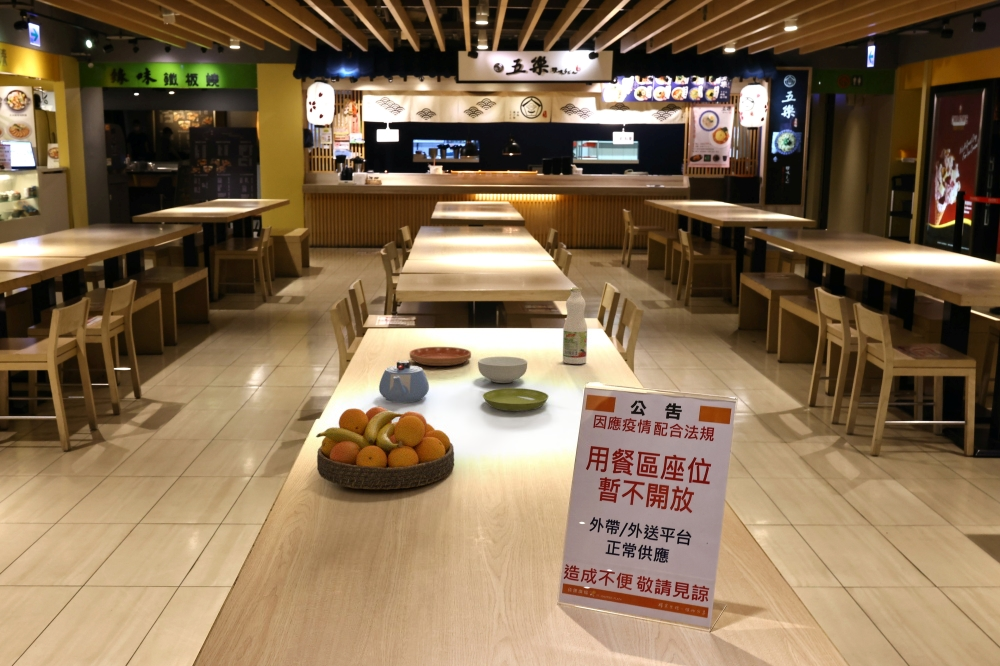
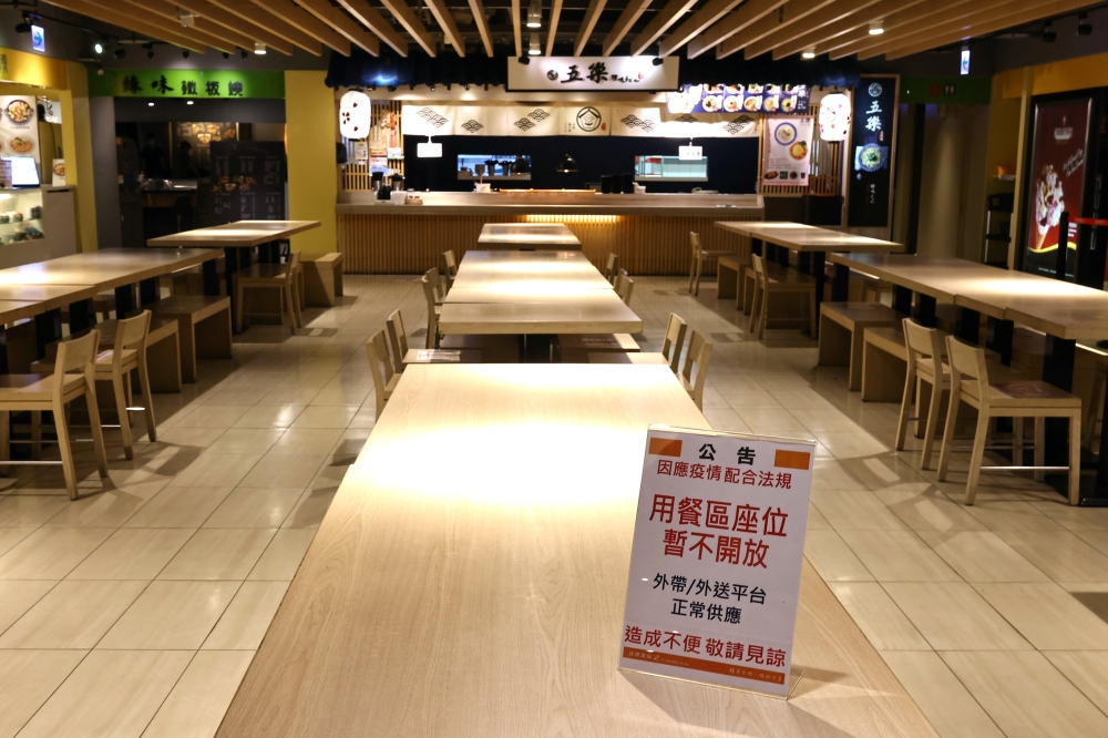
- teapot [378,360,430,404]
- saucer [482,387,549,412]
- cereal bowl [477,356,528,384]
- saucer [409,346,472,367]
- fruit bowl [315,406,455,490]
- juice bottle [562,286,588,365]
